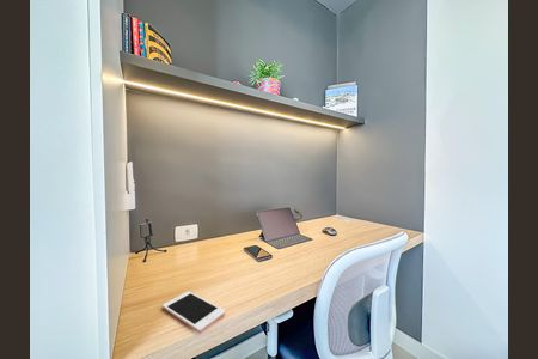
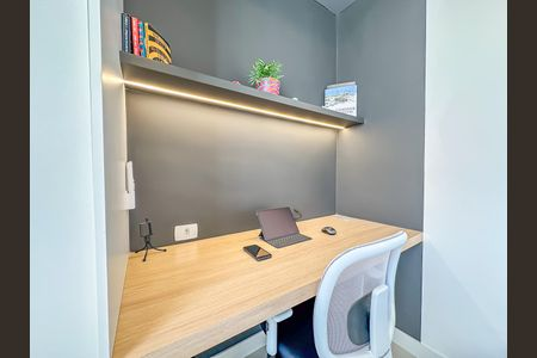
- cell phone [161,291,226,334]
